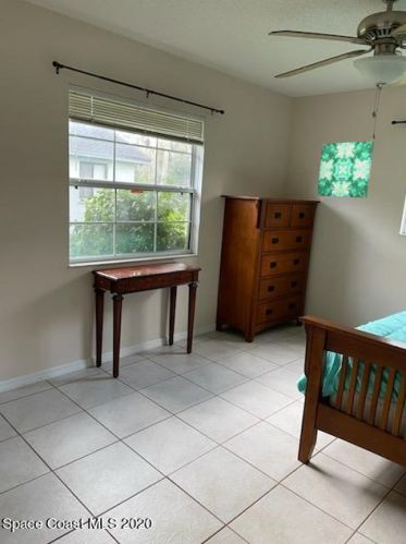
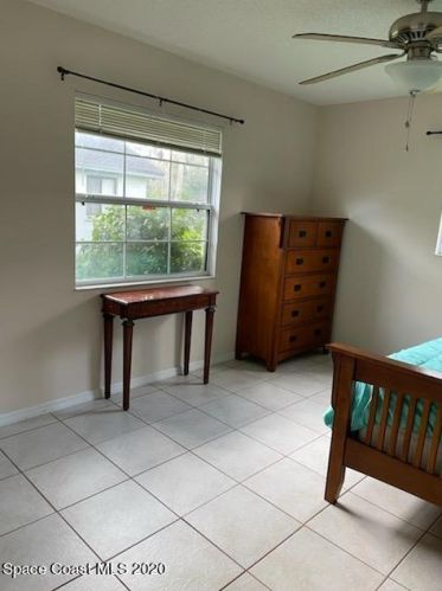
- wall art [316,140,376,198]
